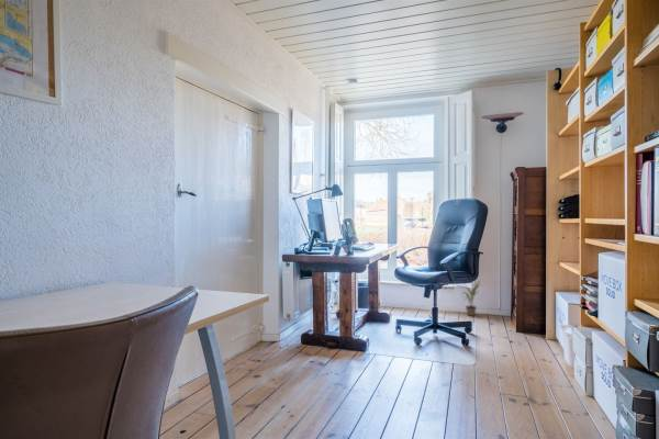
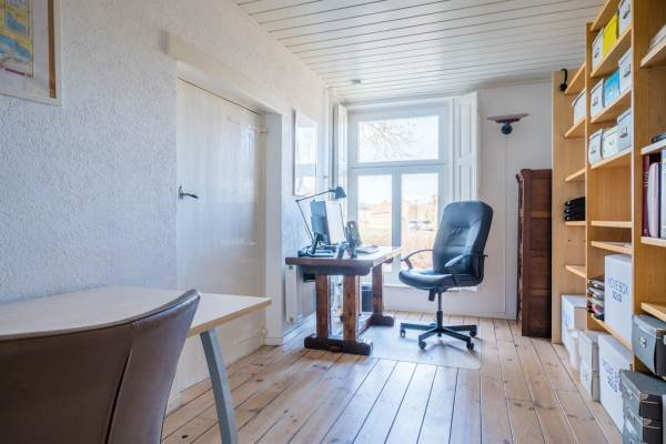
- potted plant [459,280,482,317]
